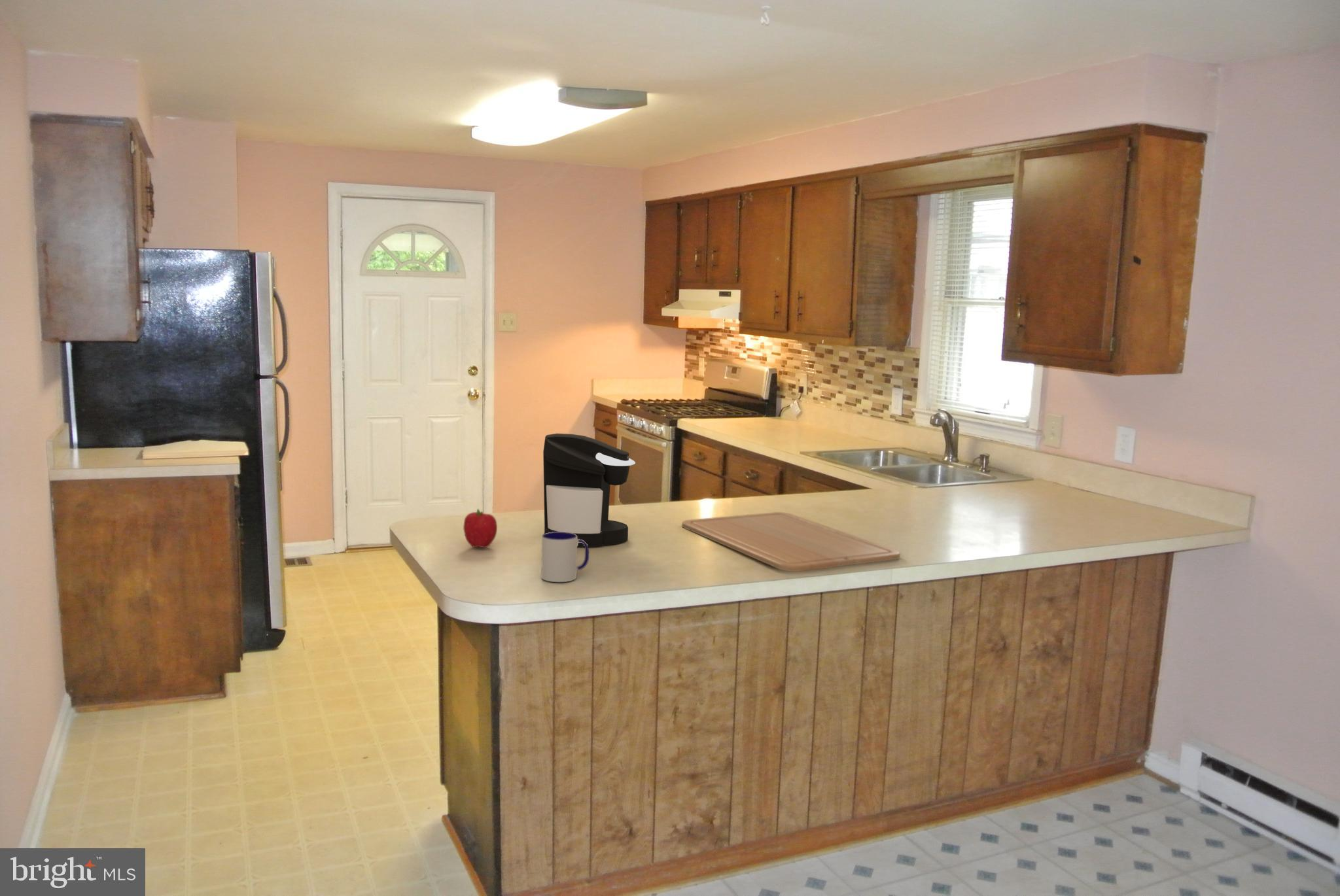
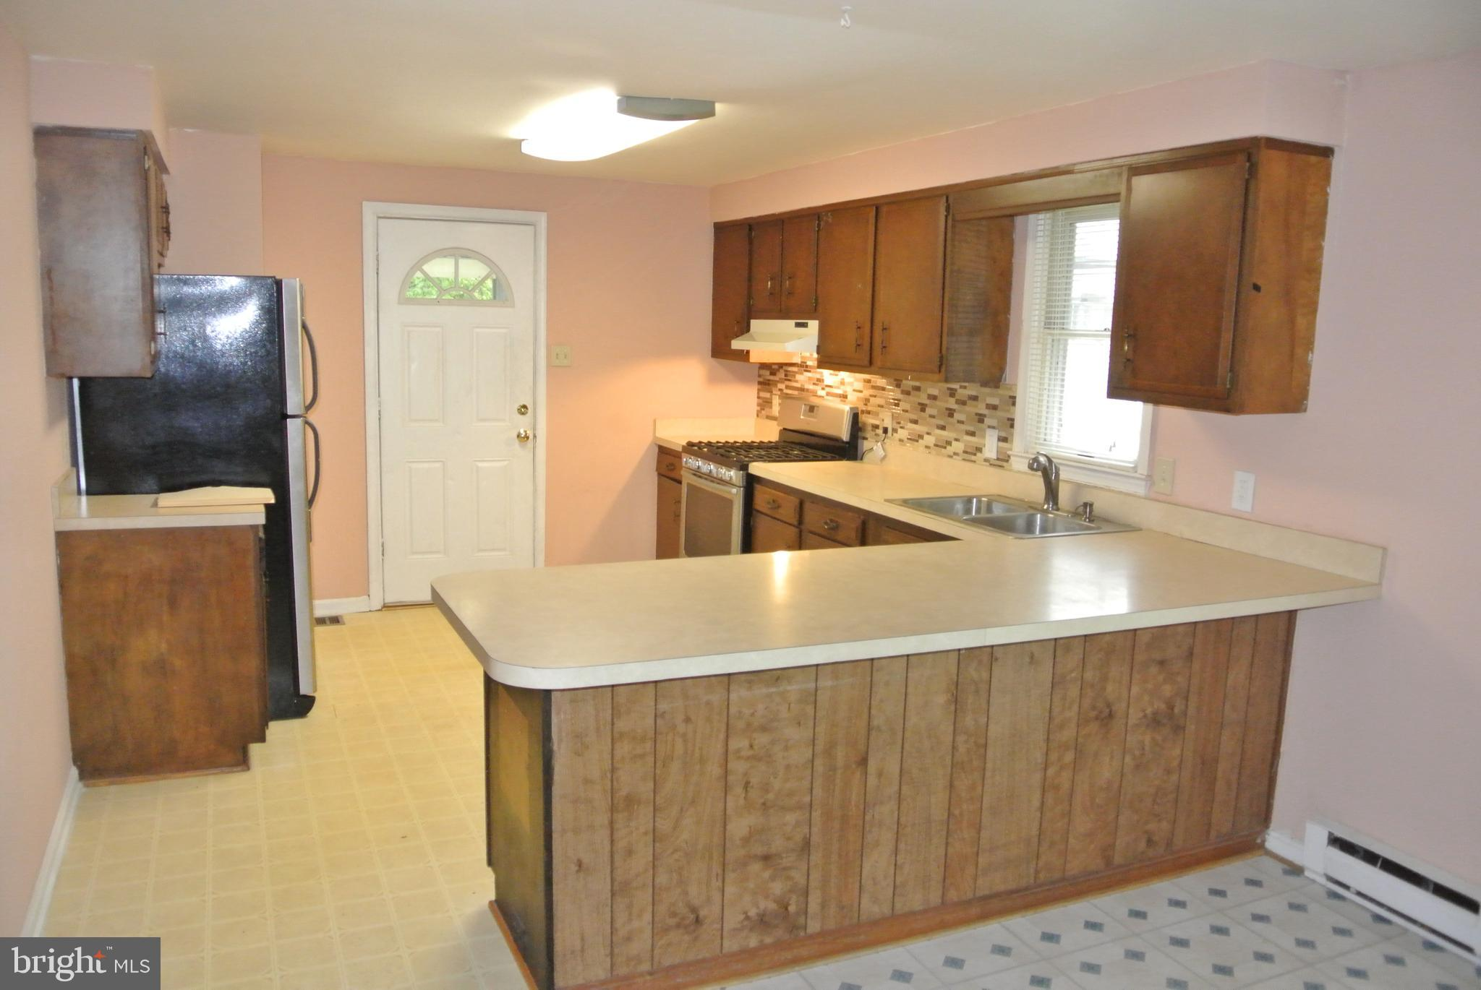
- mug [540,532,590,583]
- coffee maker [542,433,636,547]
- chopping board [681,511,901,572]
- fruit [463,508,498,549]
